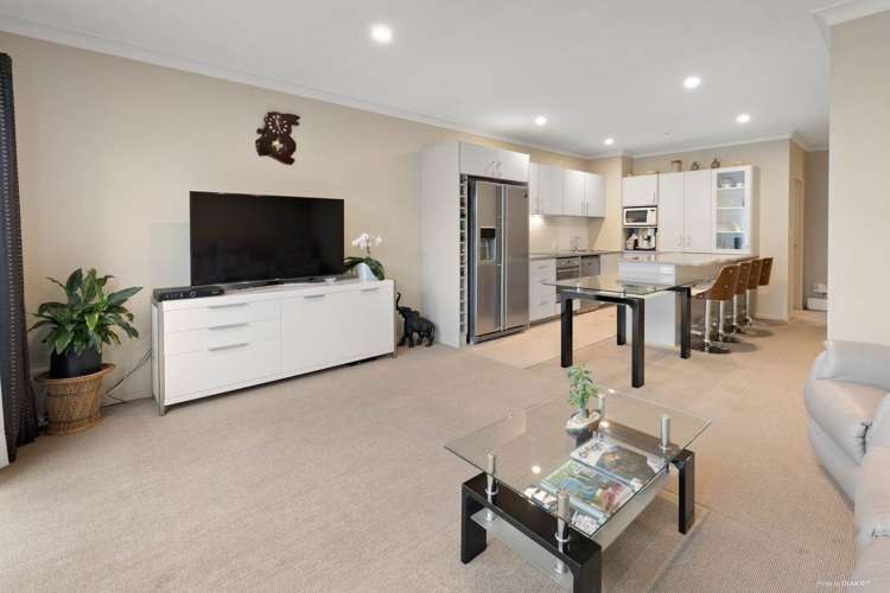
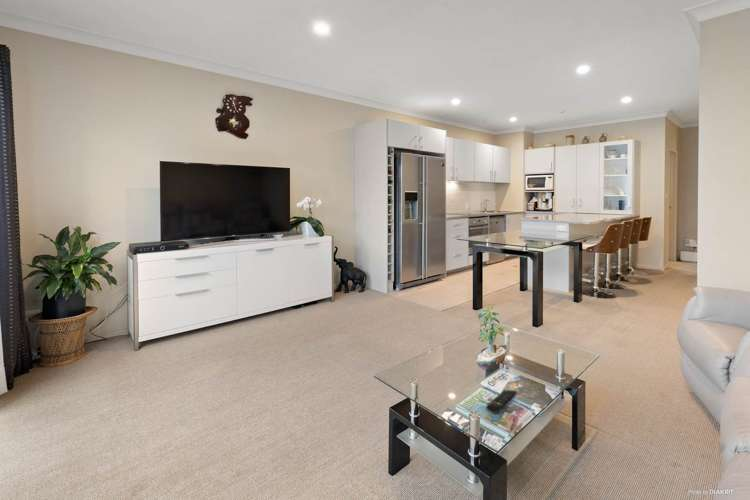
+ remote control [485,389,518,413]
